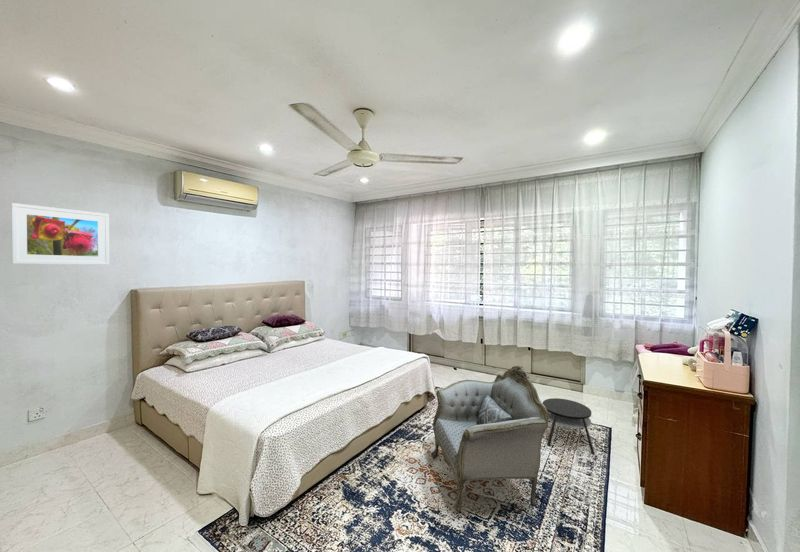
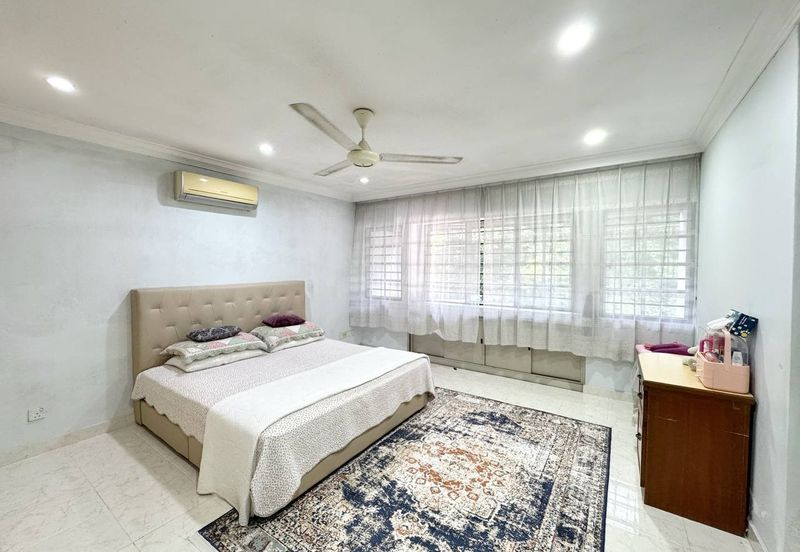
- armchair [430,364,549,513]
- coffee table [542,397,596,455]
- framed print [10,202,110,266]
